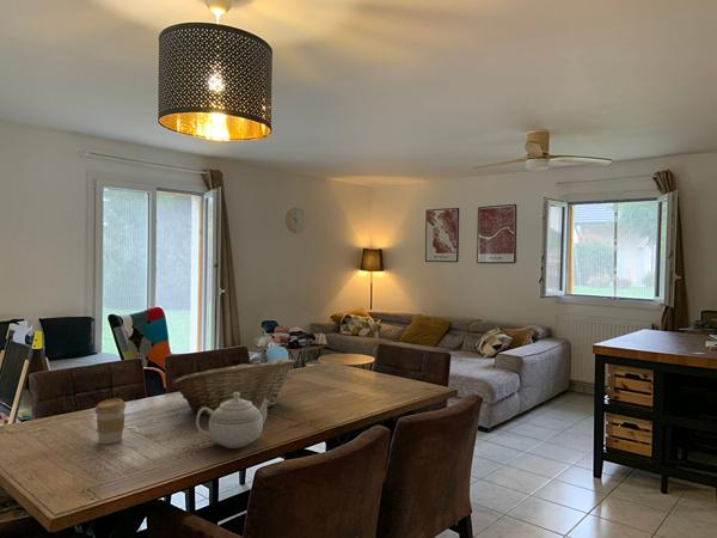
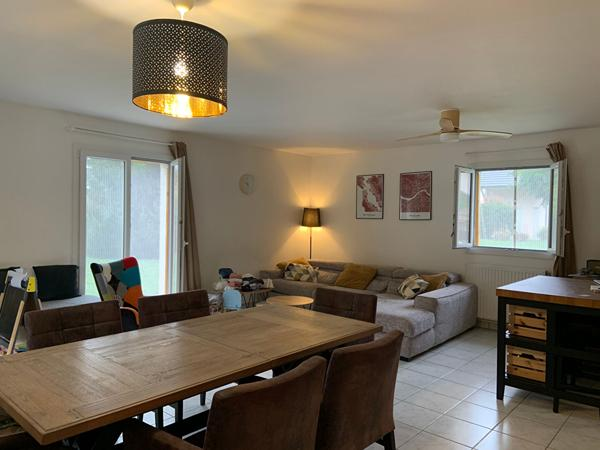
- coffee cup [93,398,127,445]
- fruit basket [171,357,295,416]
- teapot [195,392,269,450]
